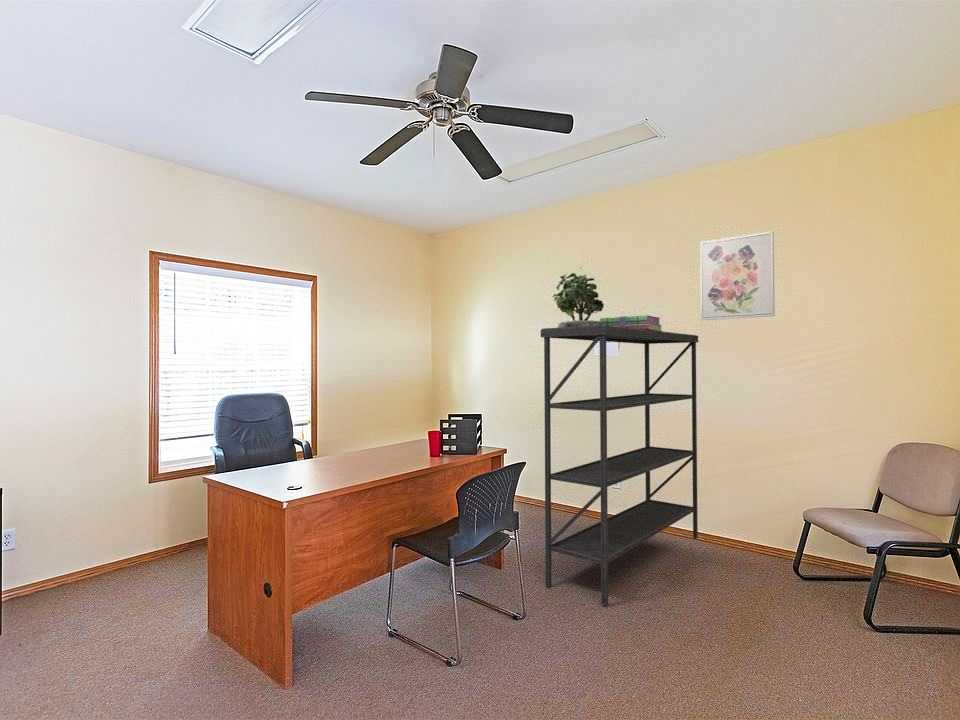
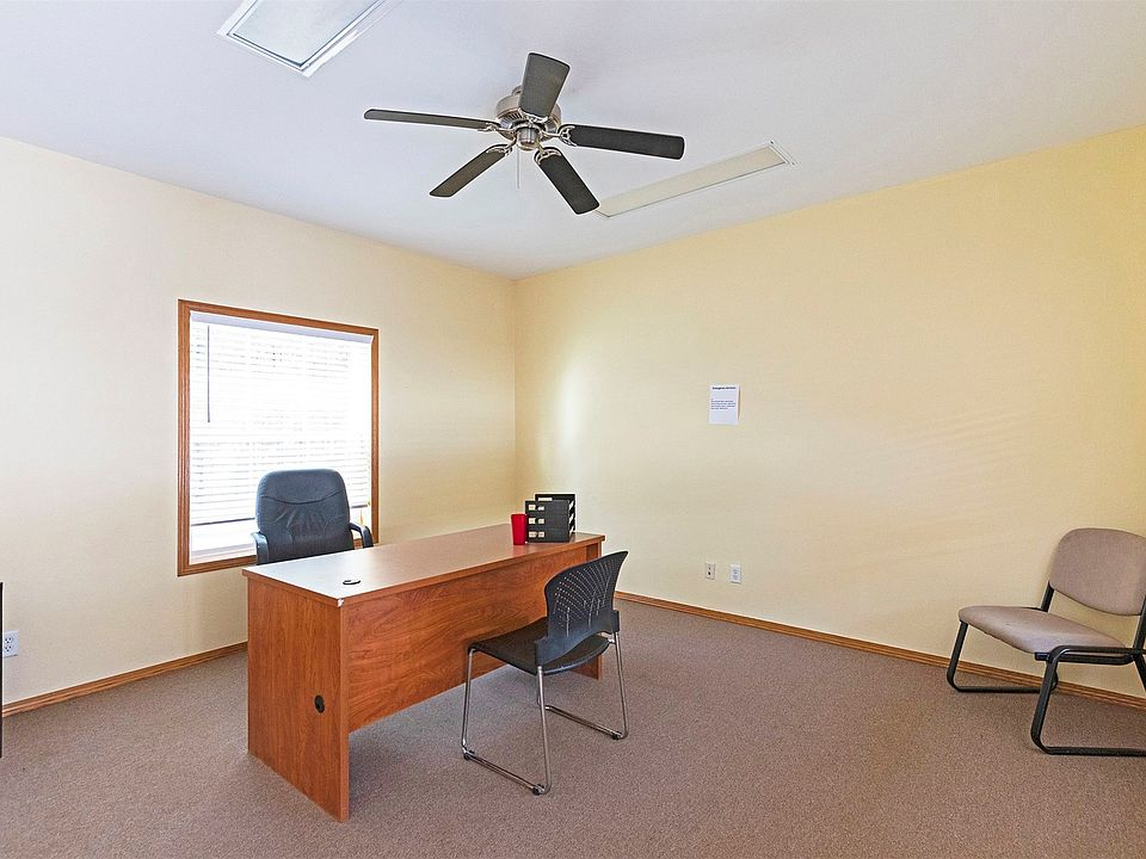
- shelving unit [540,325,700,606]
- wall art [699,230,776,321]
- stack of books [599,314,663,331]
- potted plant [552,266,605,328]
